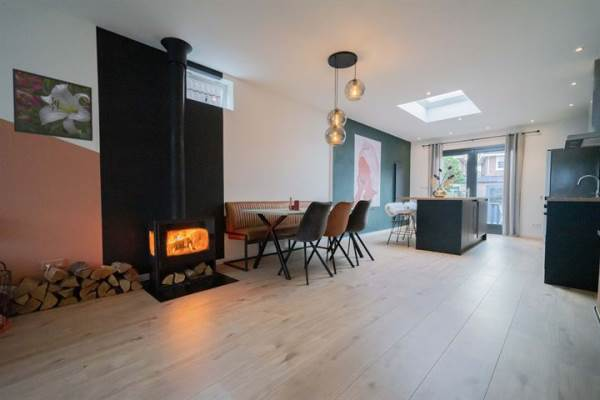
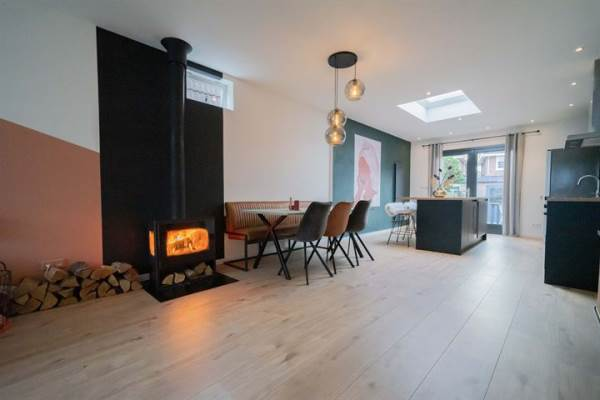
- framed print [12,67,94,142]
